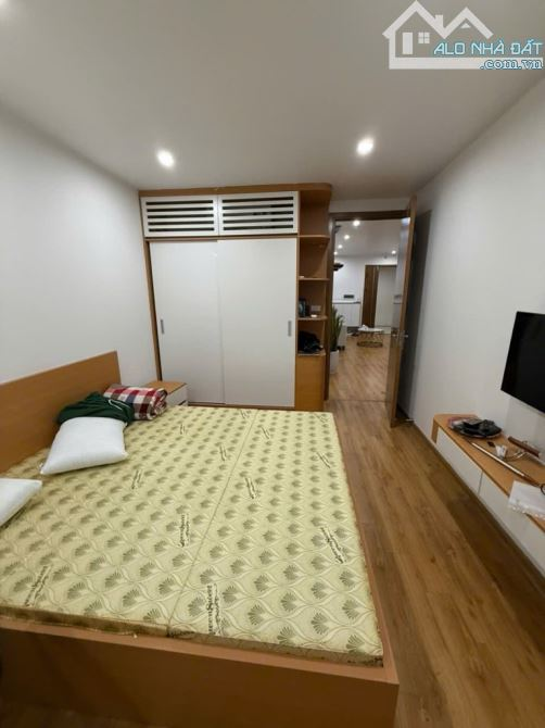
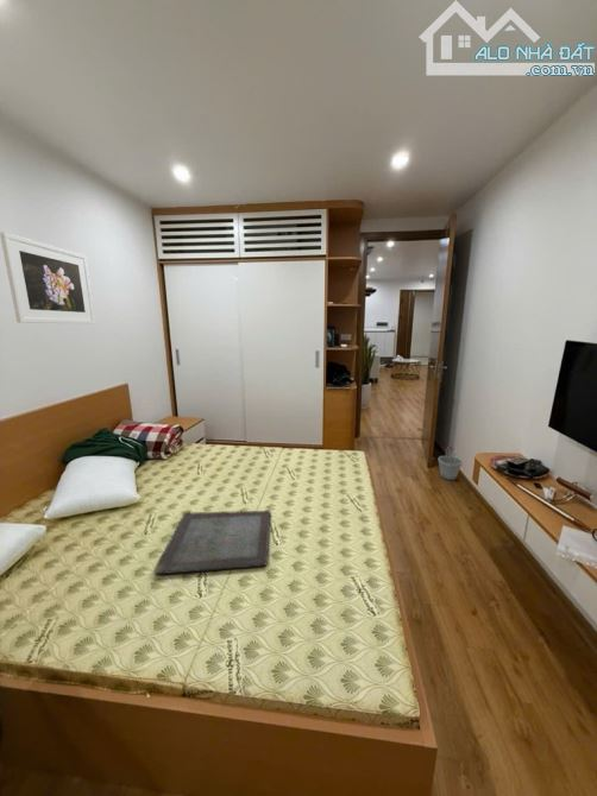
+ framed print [0,230,96,324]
+ serving tray [152,508,272,575]
+ bucket [436,446,464,481]
